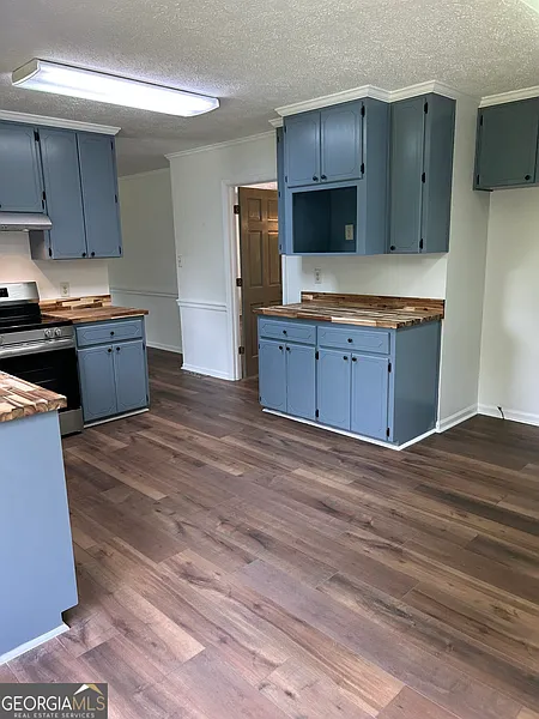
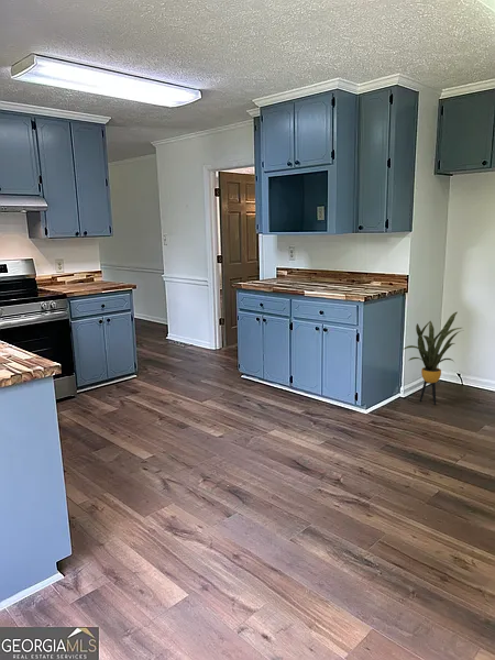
+ house plant [402,311,465,406]
